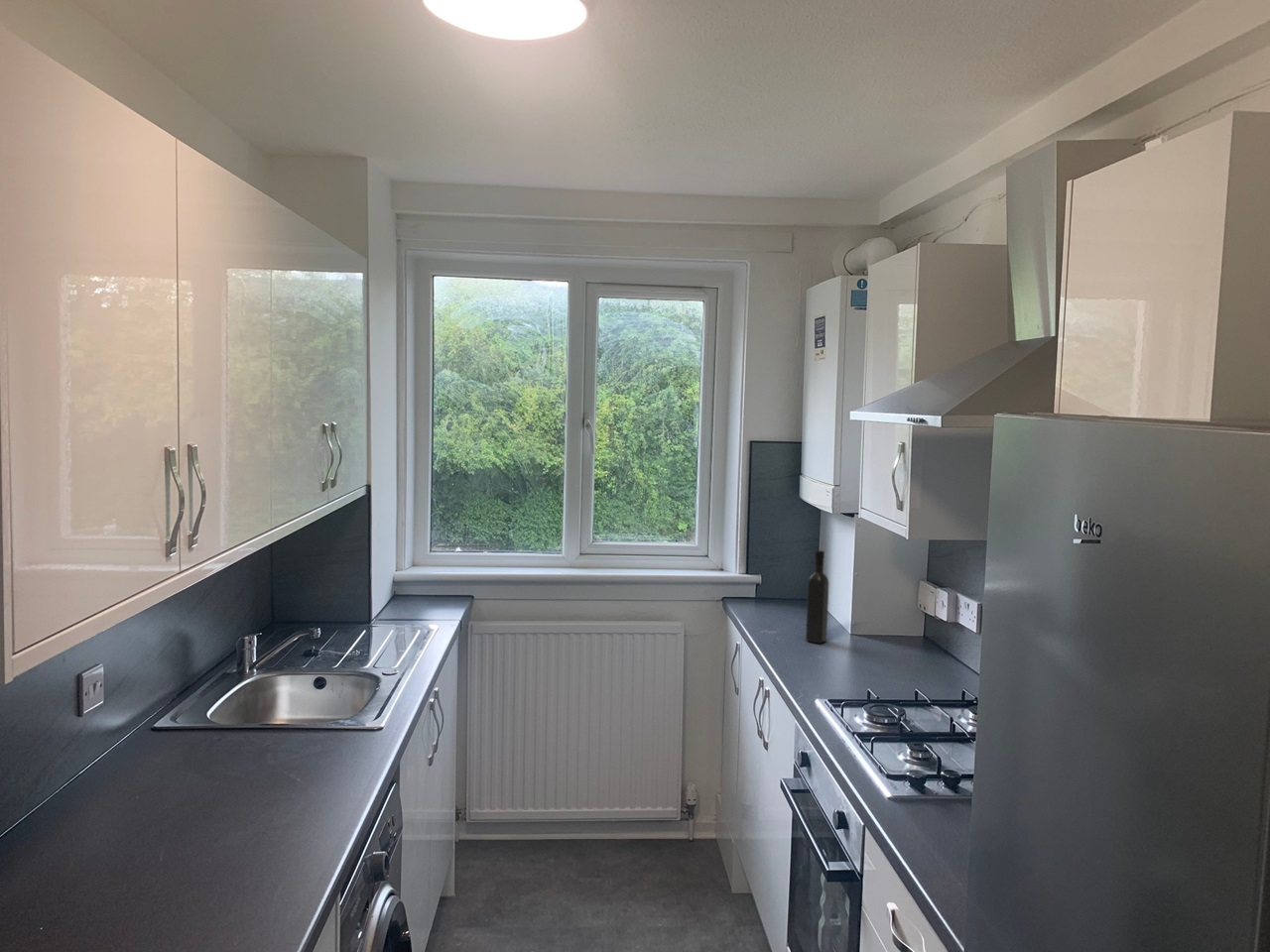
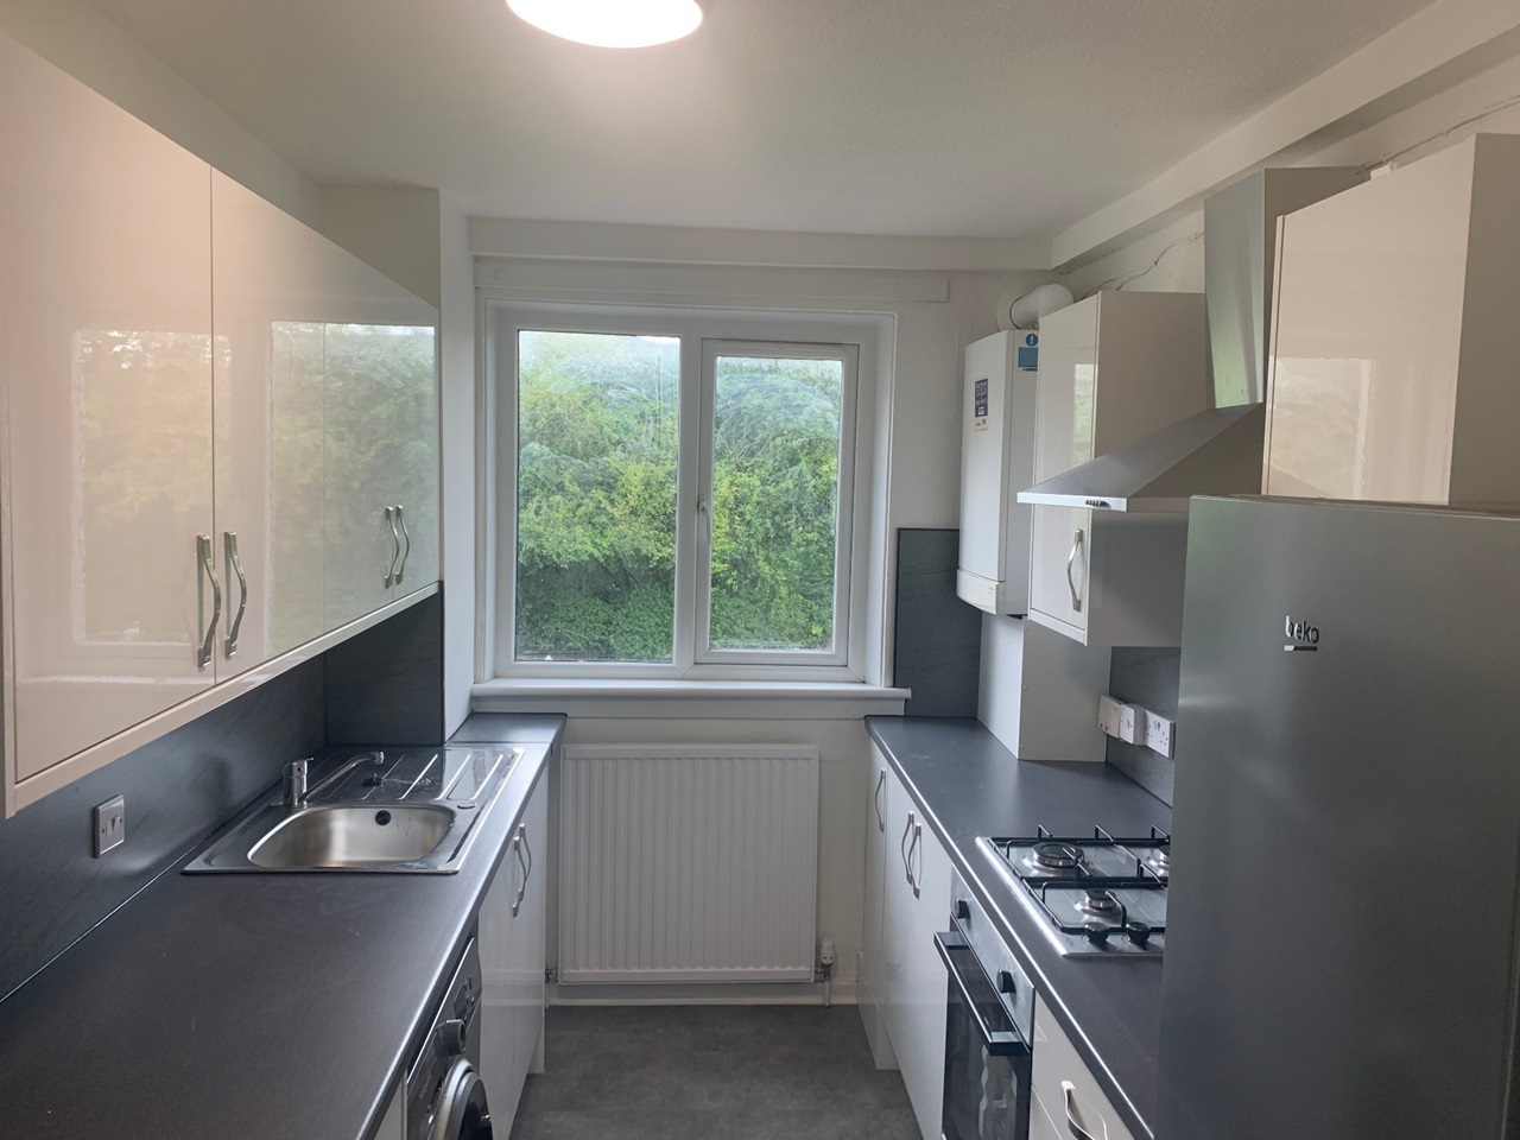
- wine bottle [805,549,829,645]
